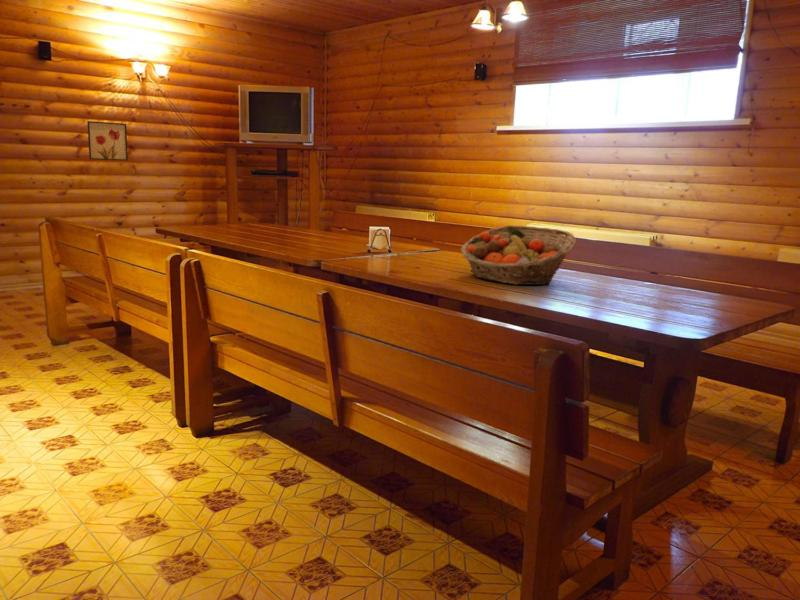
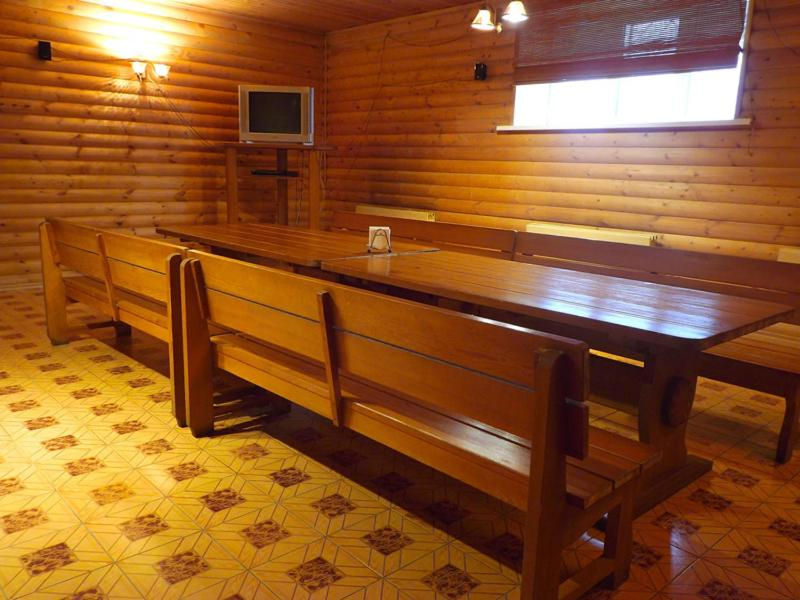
- fruit basket [459,225,577,286]
- wall art [86,120,129,162]
